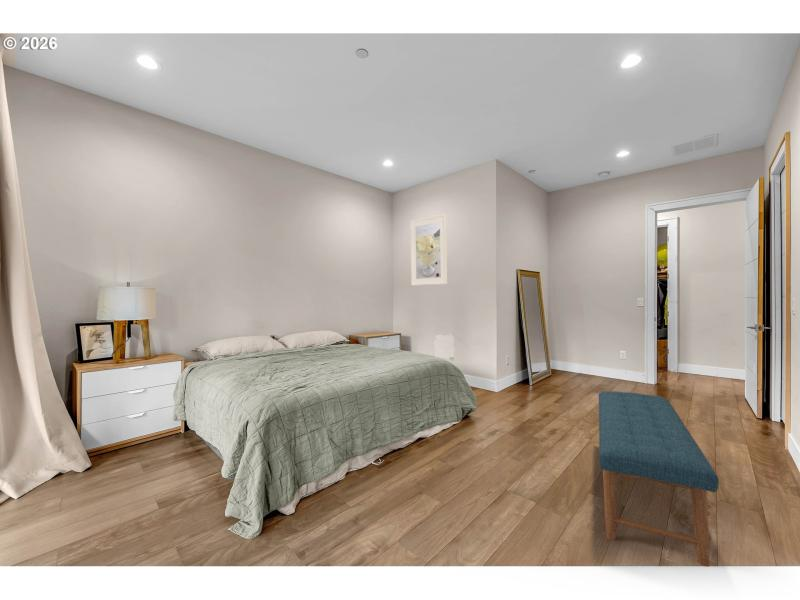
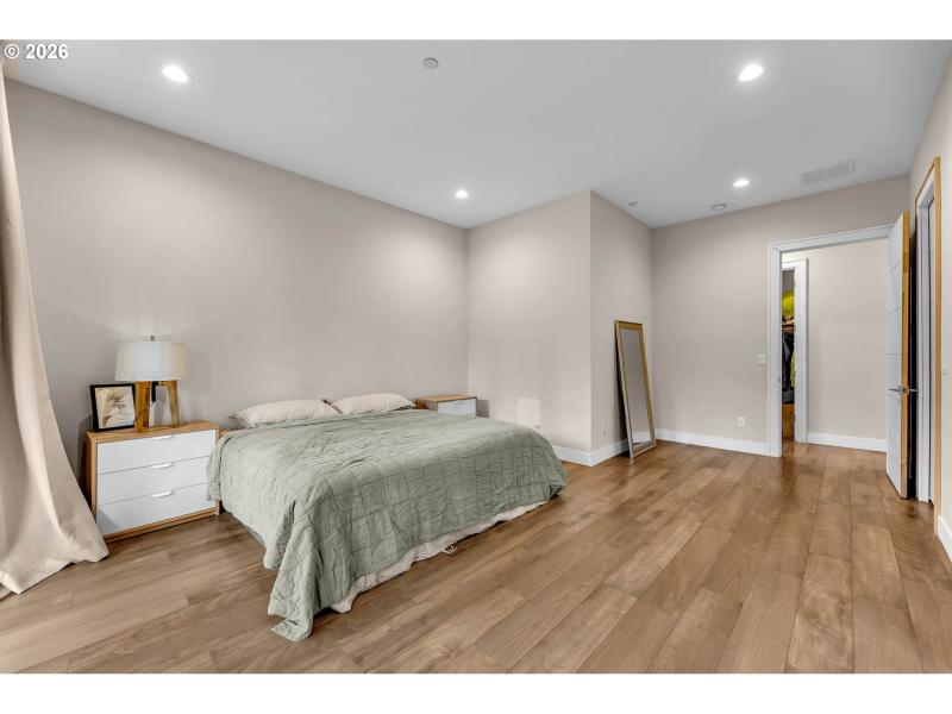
- bench [598,390,720,568]
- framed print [409,213,448,287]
